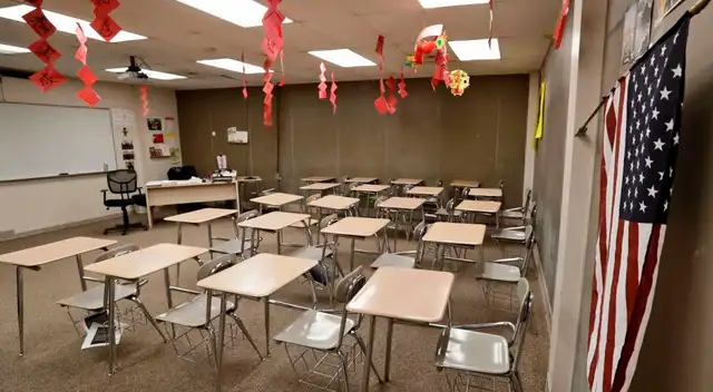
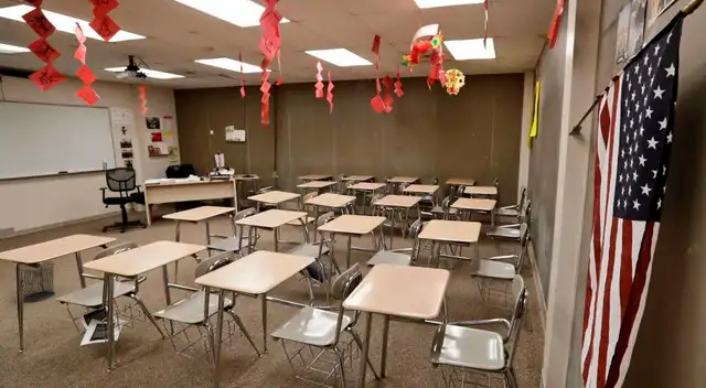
+ waste bin [14,260,56,303]
